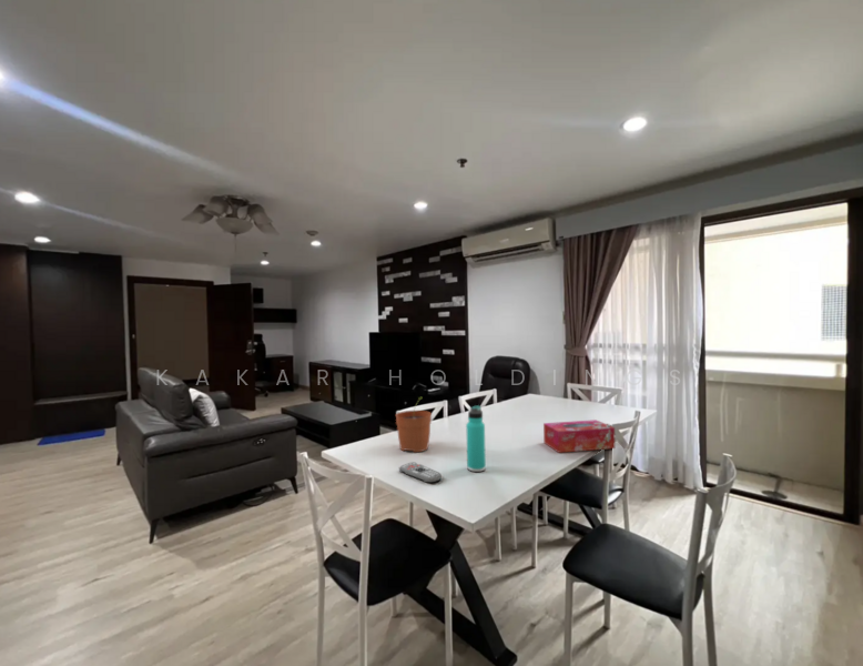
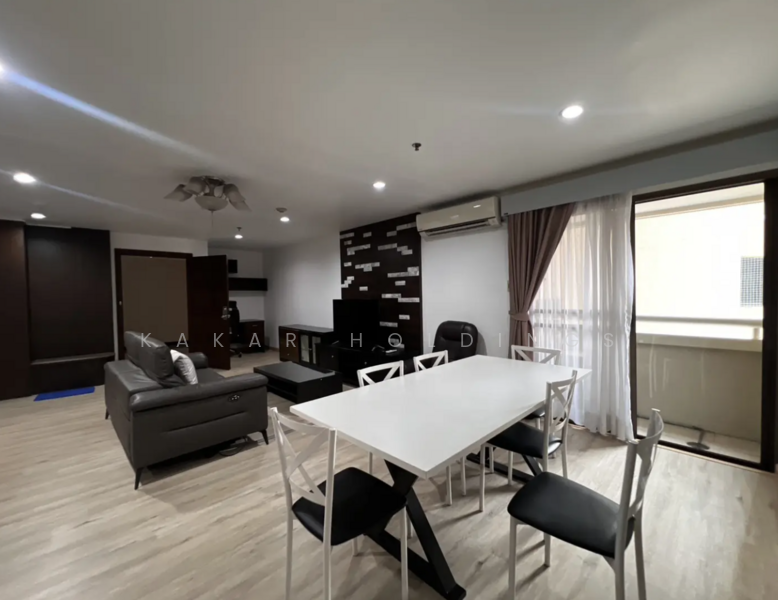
- plant pot [395,396,433,453]
- tissue box [542,418,616,454]
- thermos bottle [465,404,487,473]
- remote control [398,461,443,484]
